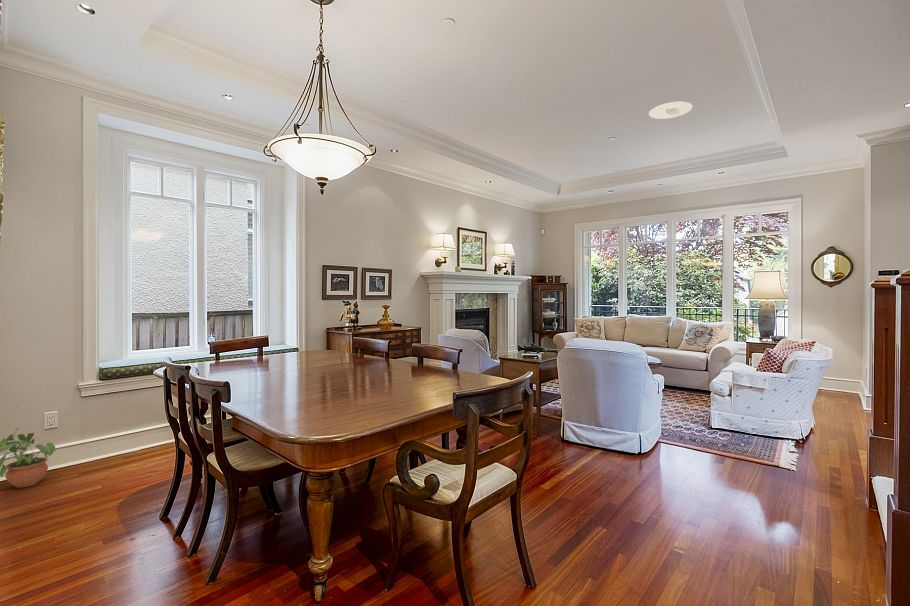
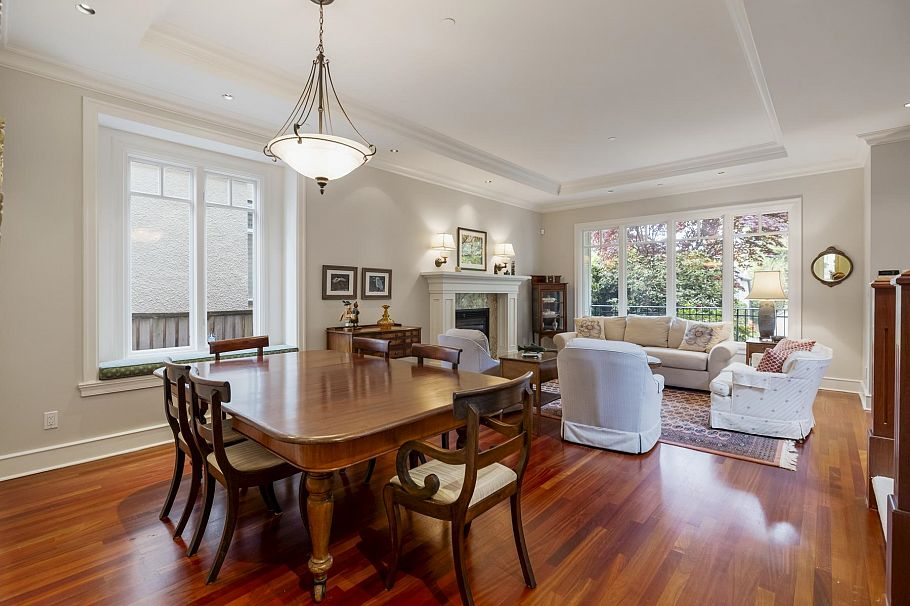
- recessed light [648,101,693,120]
- potted plant [0,427,56,489]
